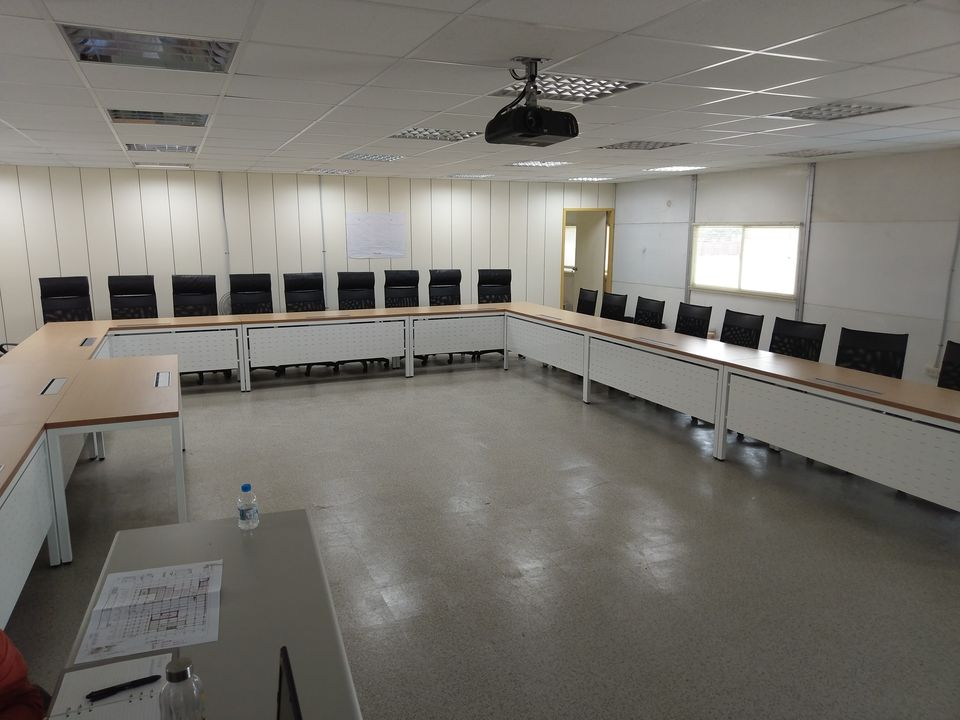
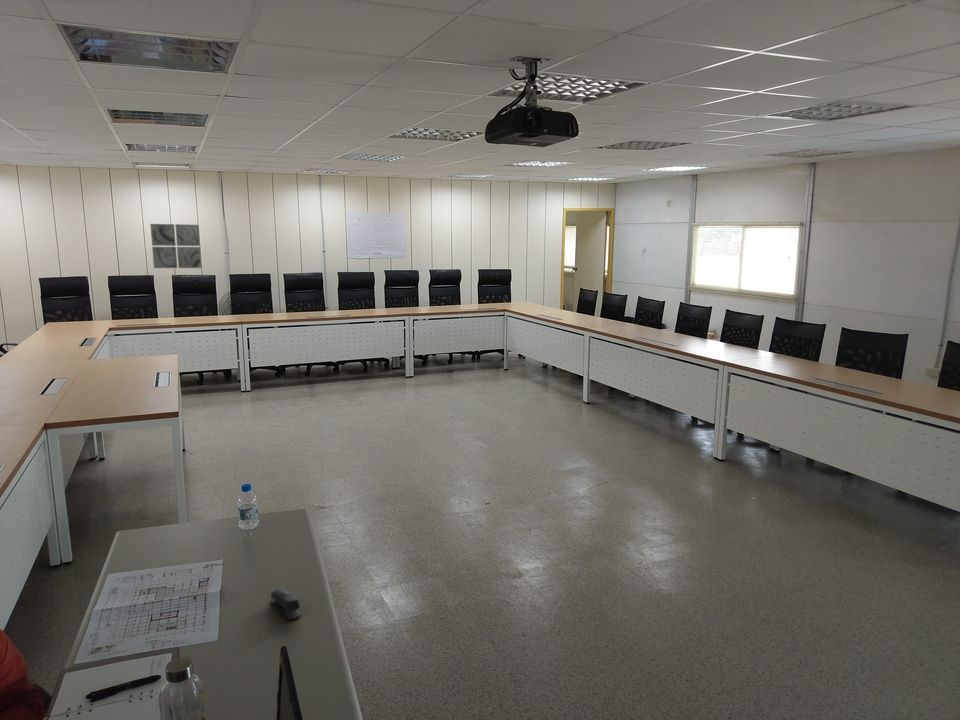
+ wall art [149,223,202,269]
+ stapler [270,587,302,621]
